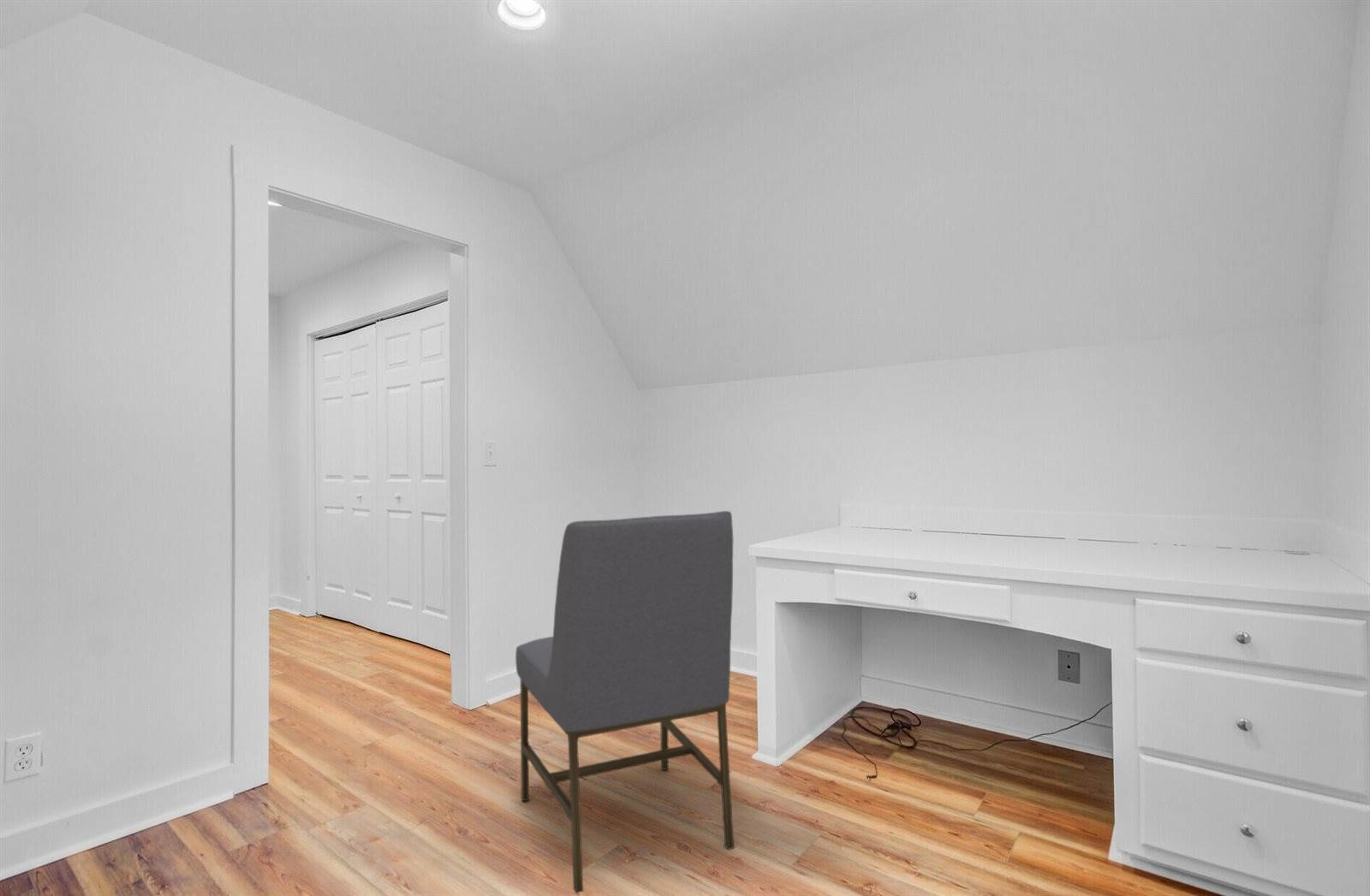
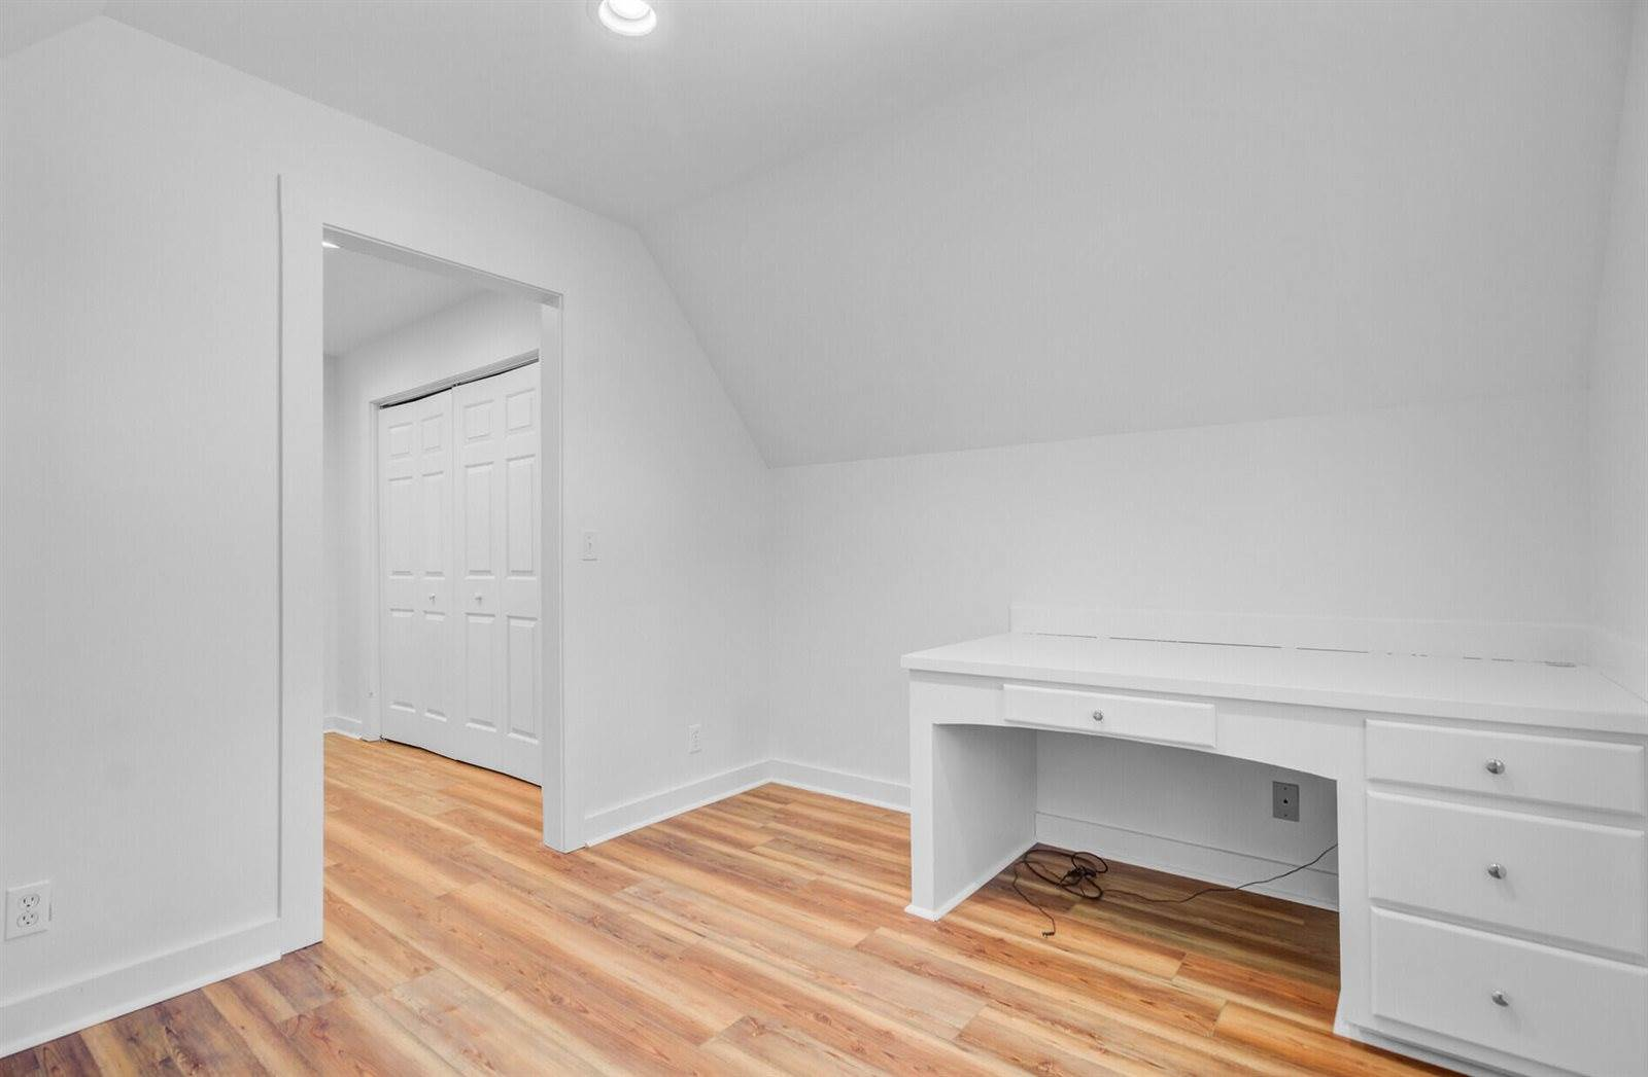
- chair [515,510,736,894]
